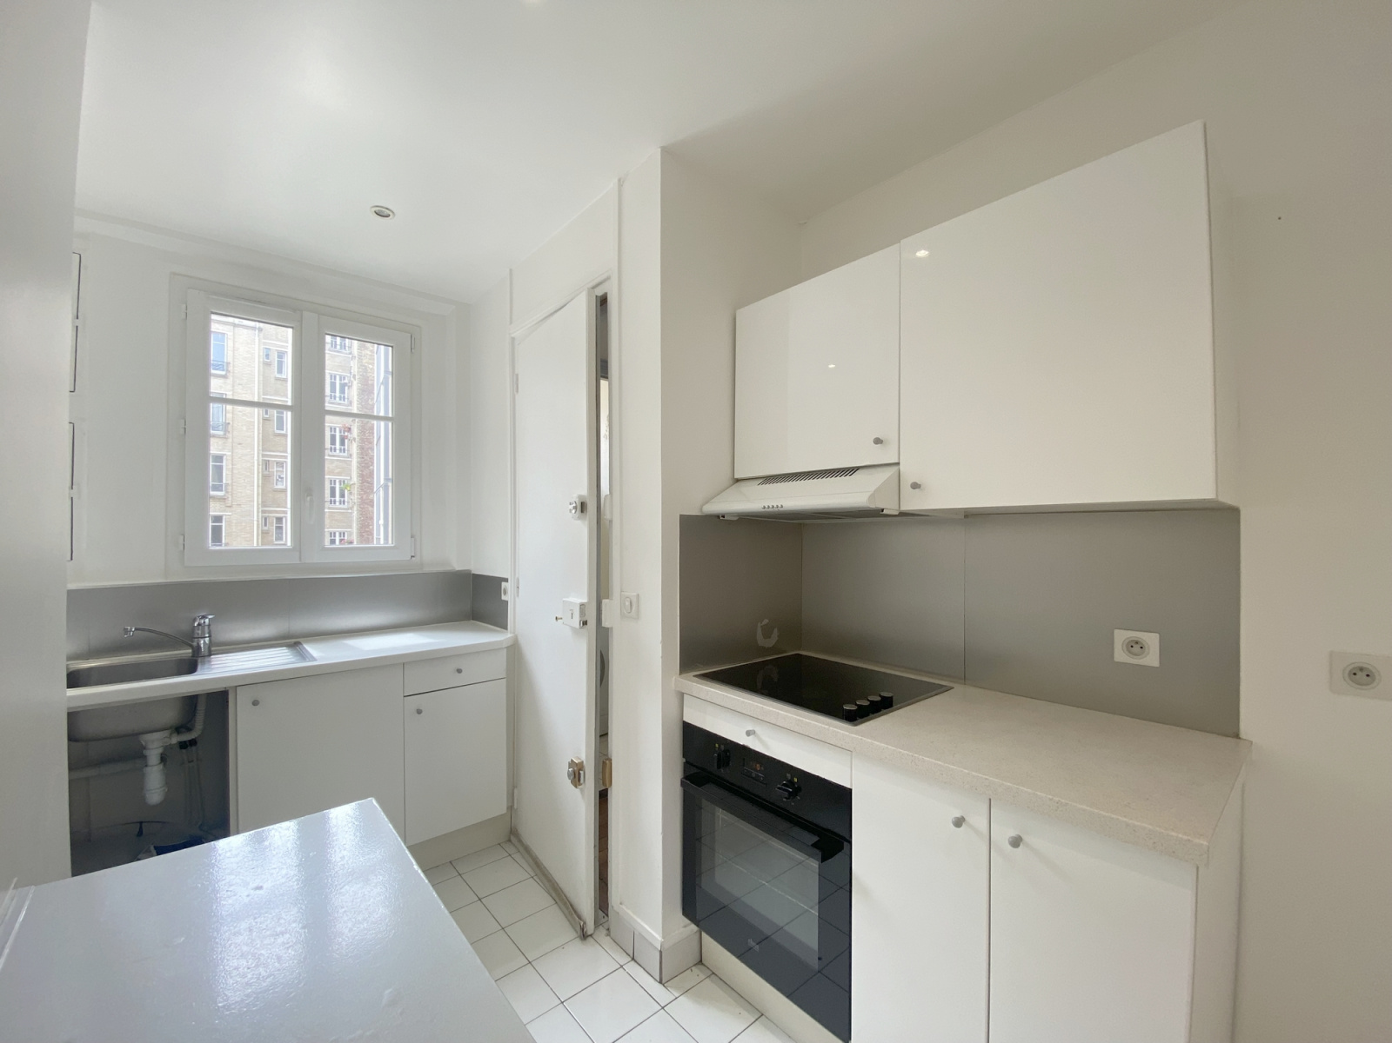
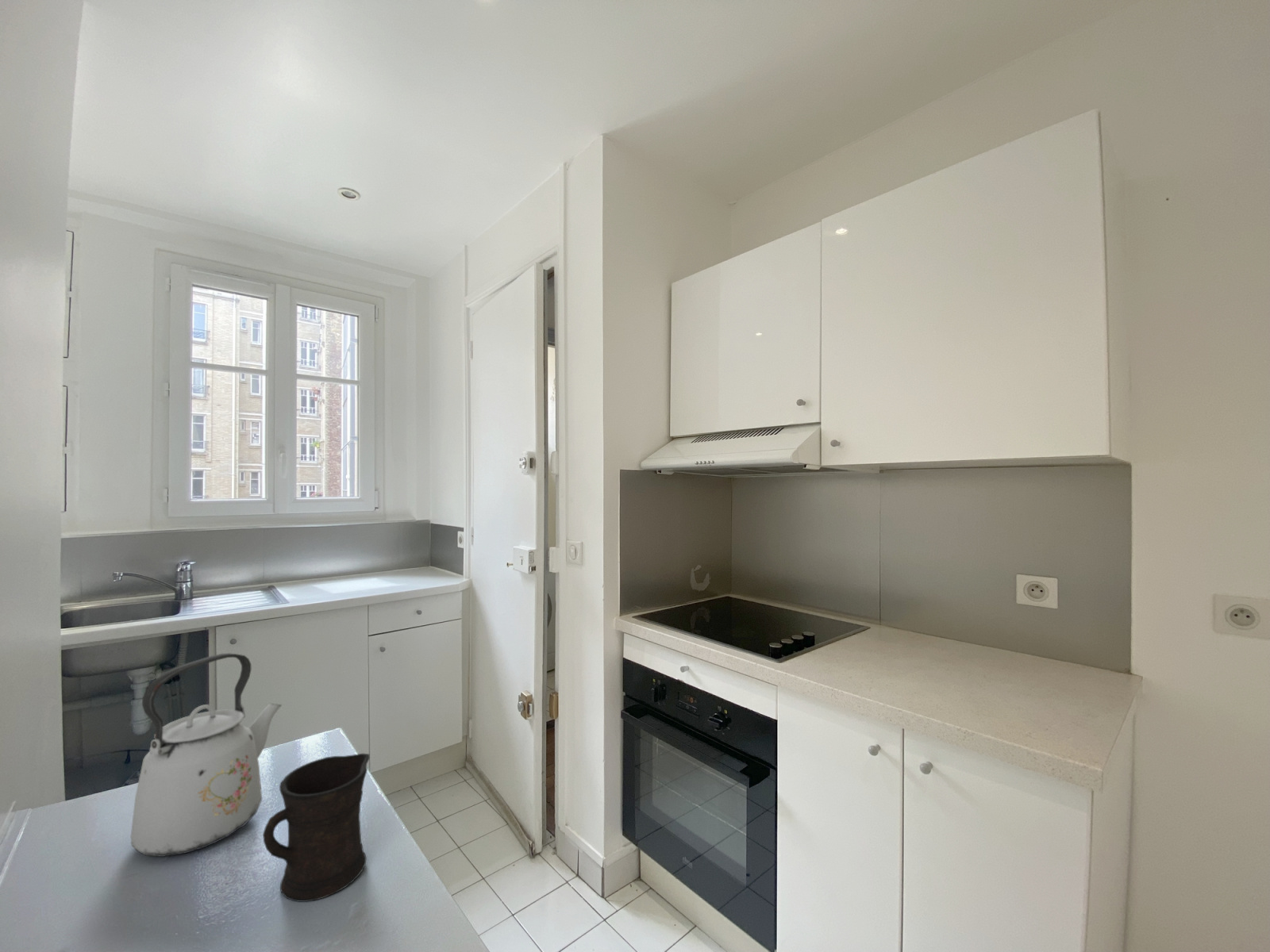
+ mug [262,753,371,903]
+ kettle [130,652,283,858]
